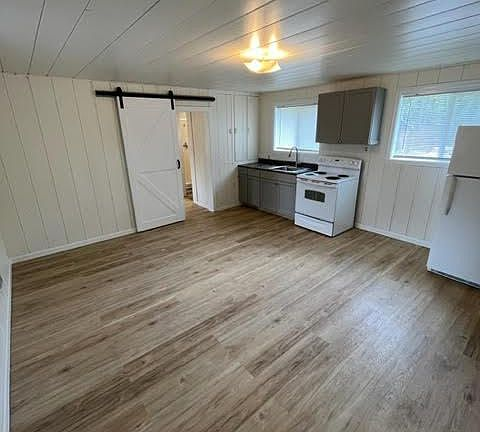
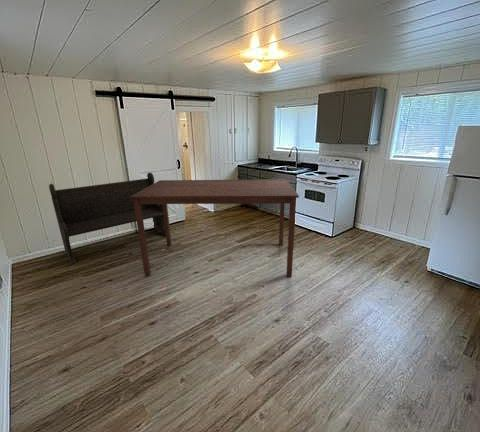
+ dining table [130,178,300,278]
+ bench [48,172,166,265]
